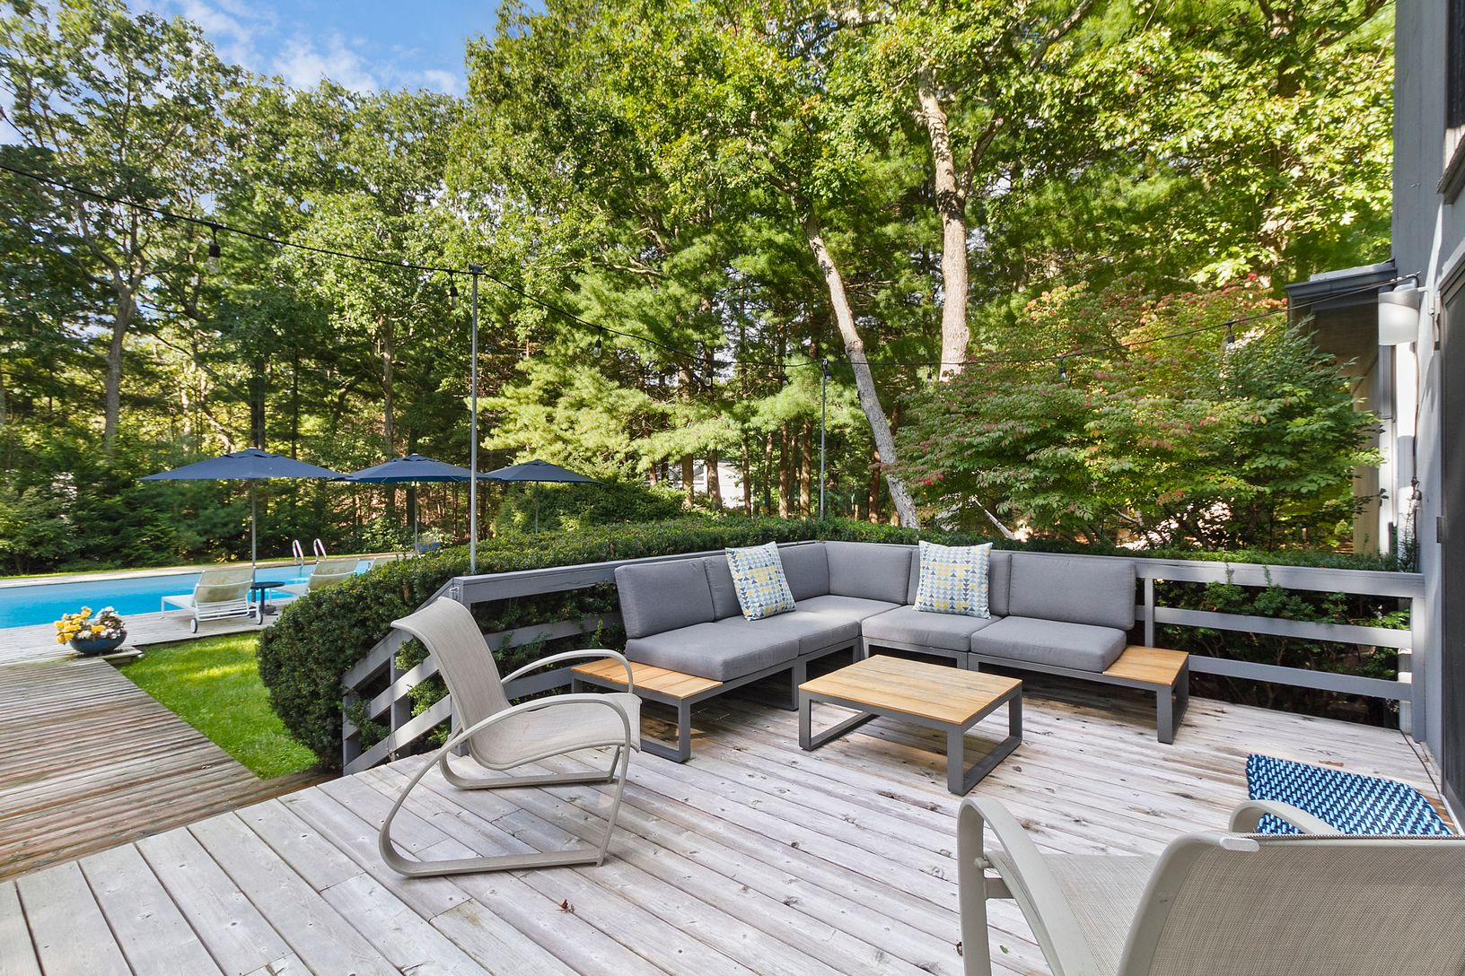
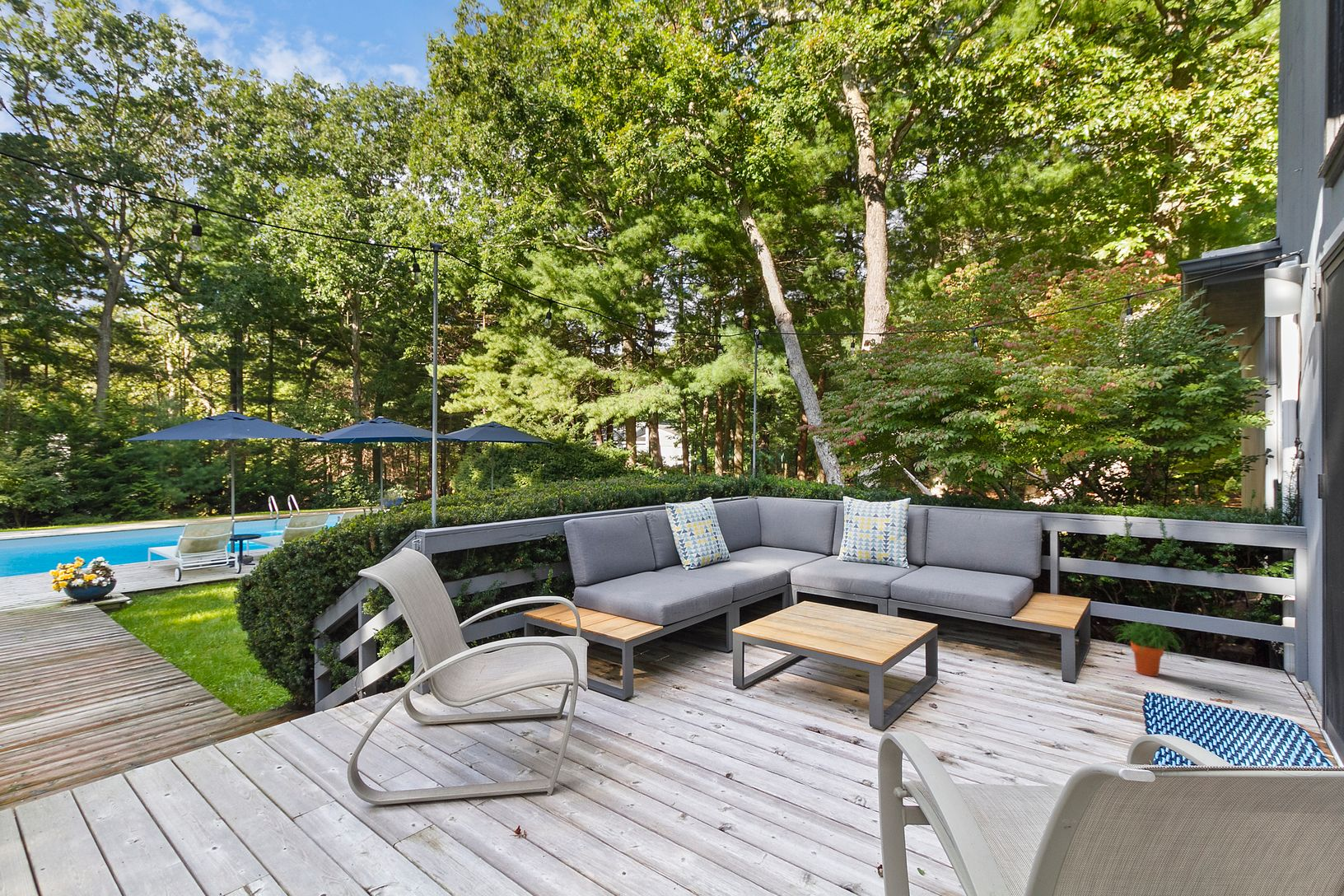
+ potted plant [1112,620,1184,677]
